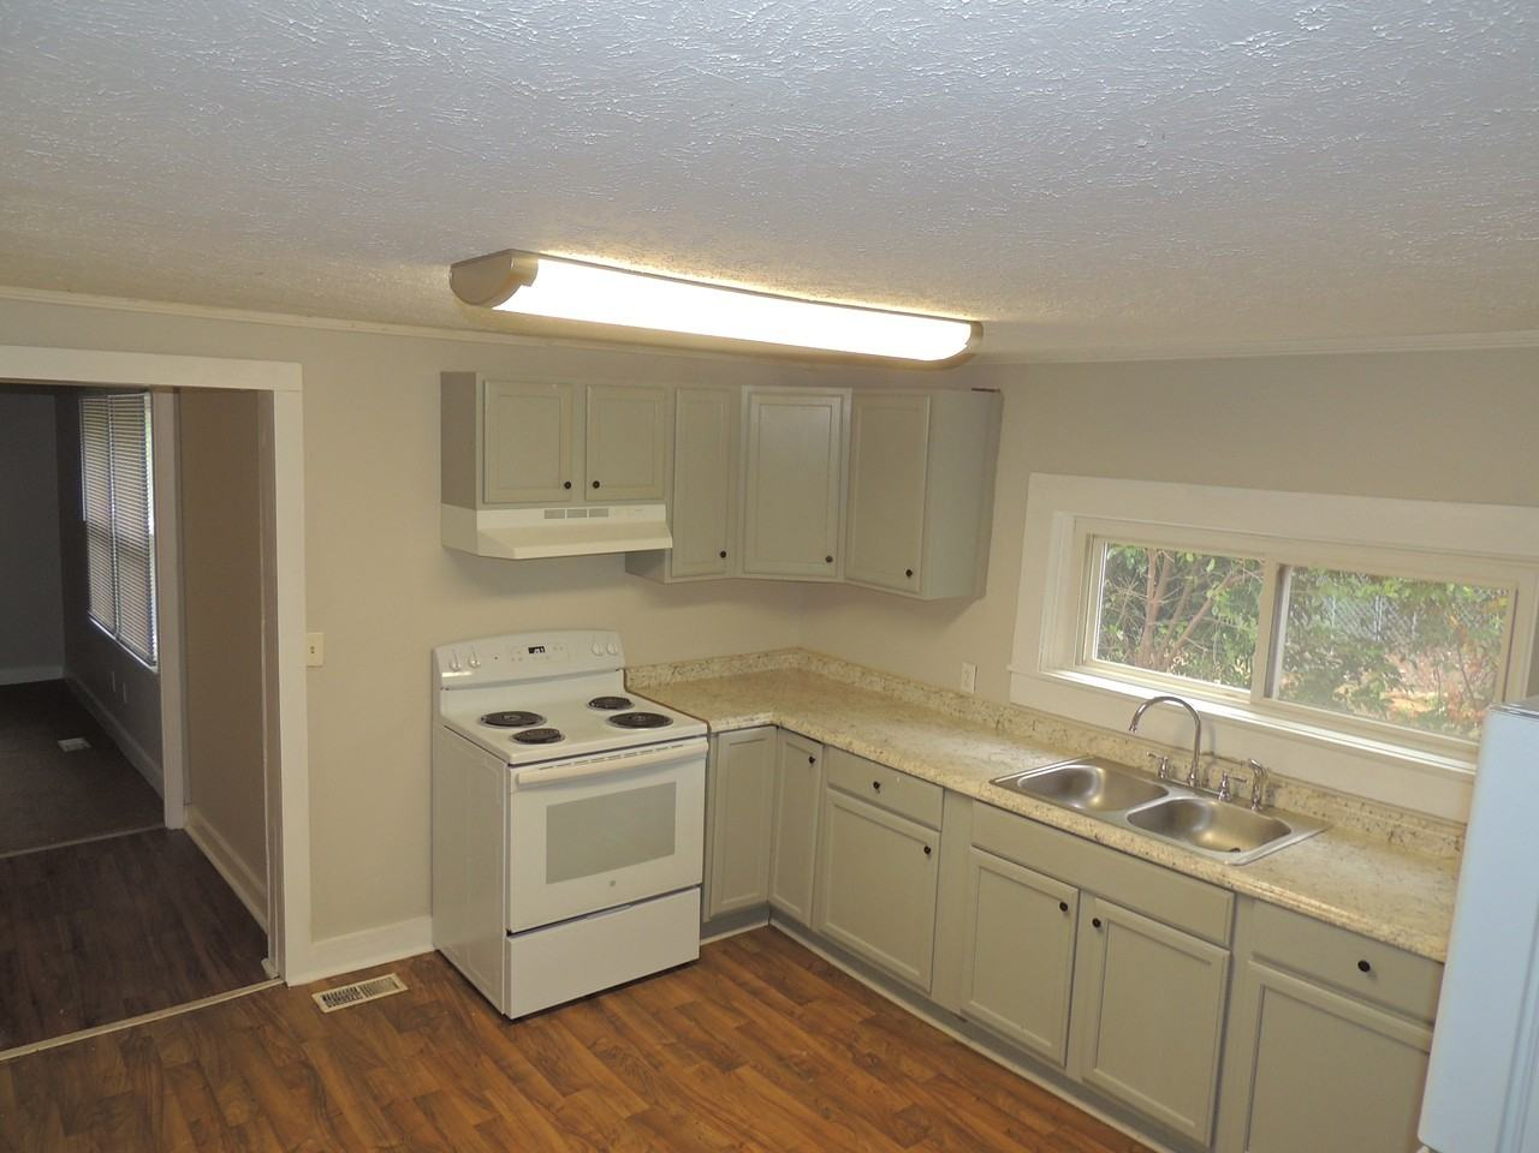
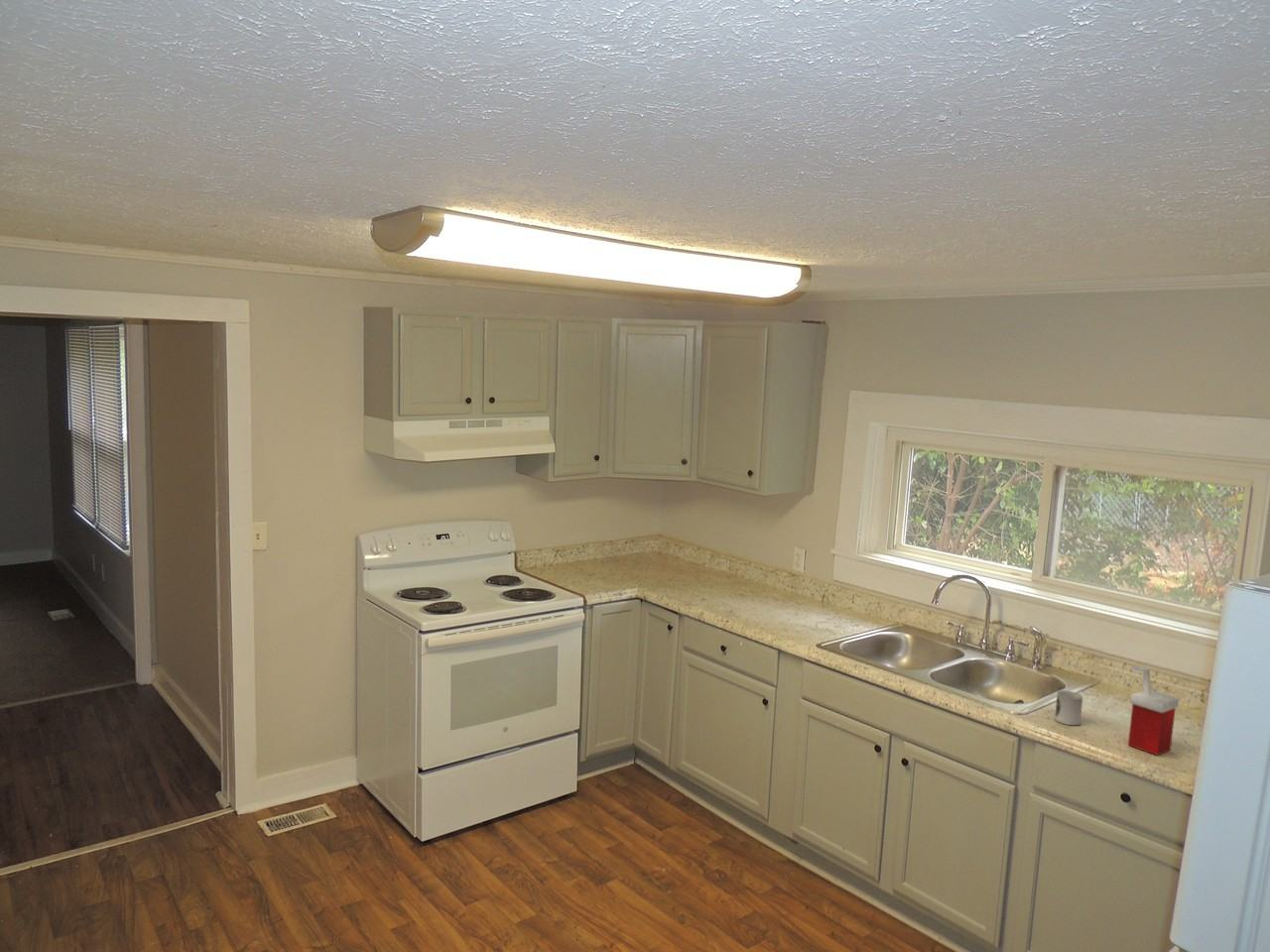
+ cup [1054,689,1083,726]
+ soap dispenser [1127,665,1180,757]
